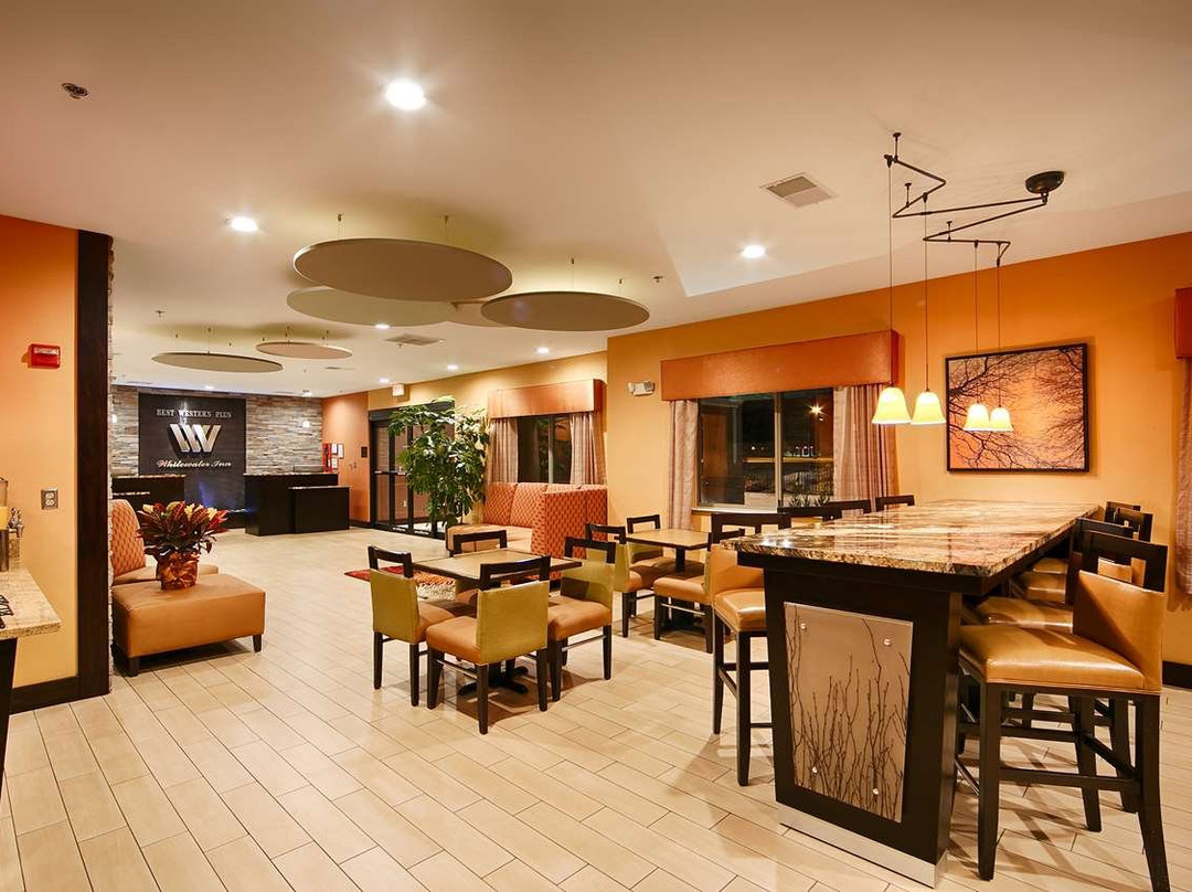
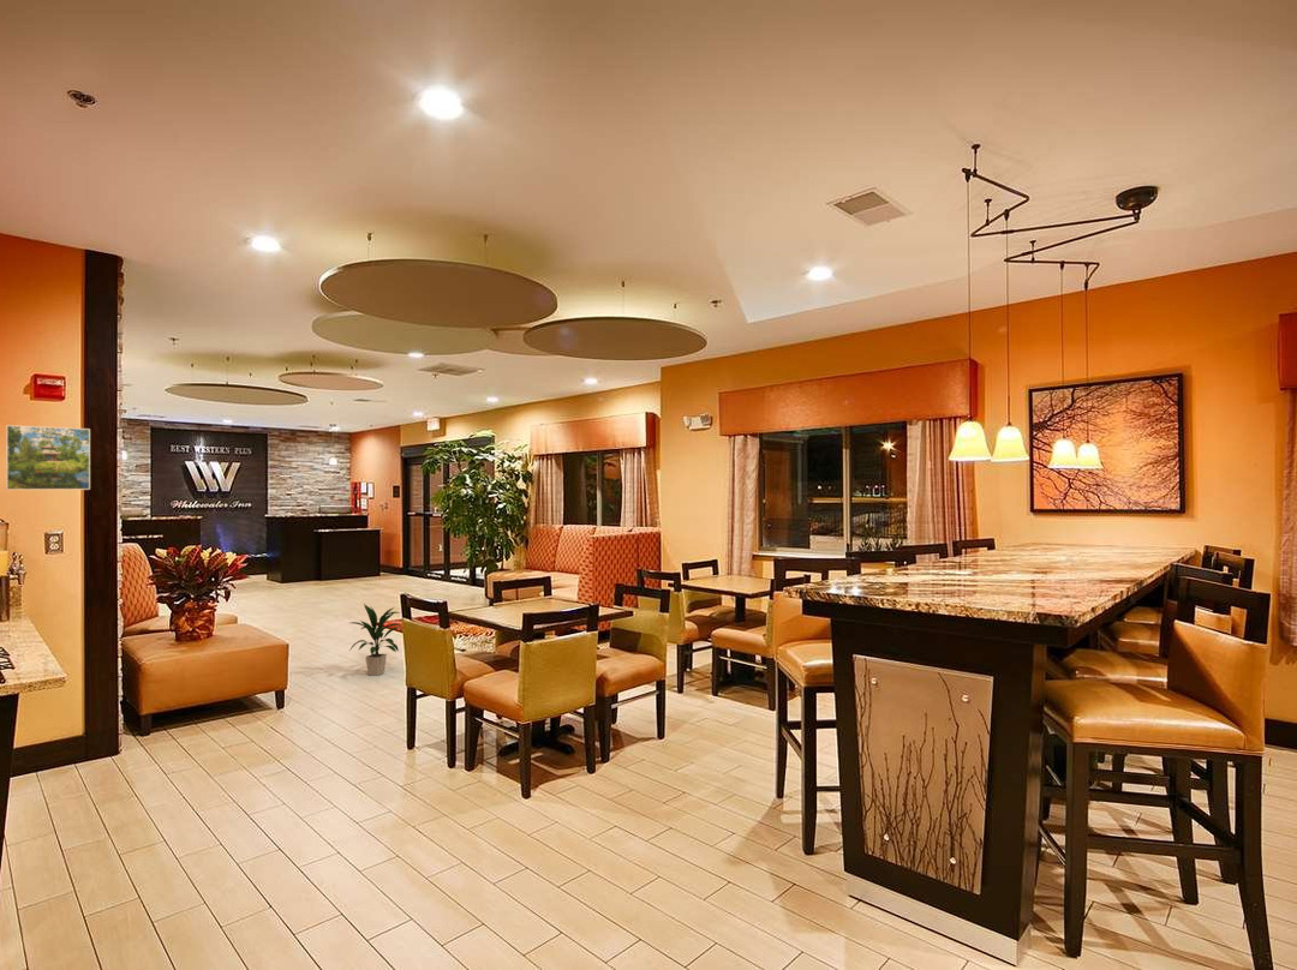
+ indoor plant [348,603,402,677]
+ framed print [5,424,91,491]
